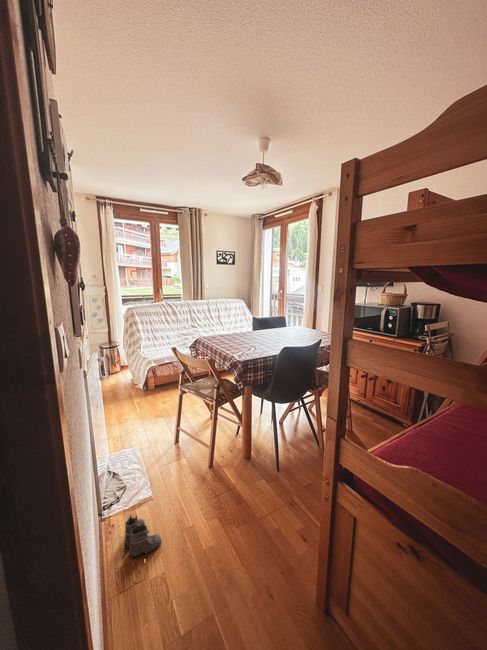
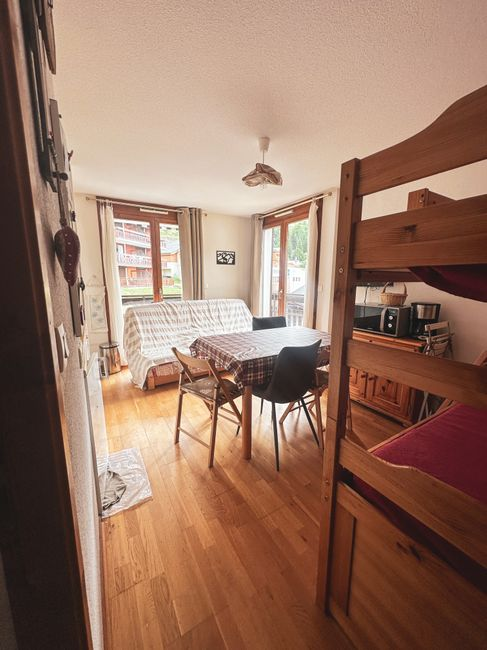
- boots [123,514,162,558]
